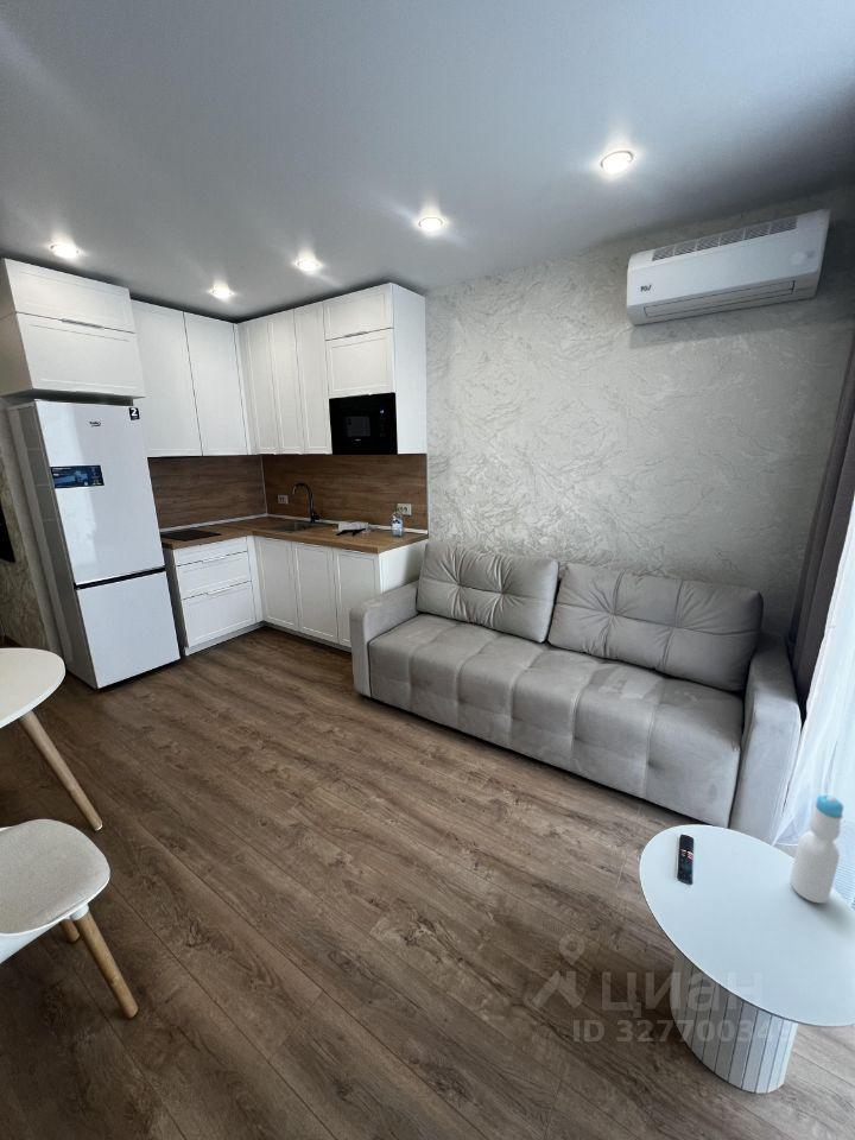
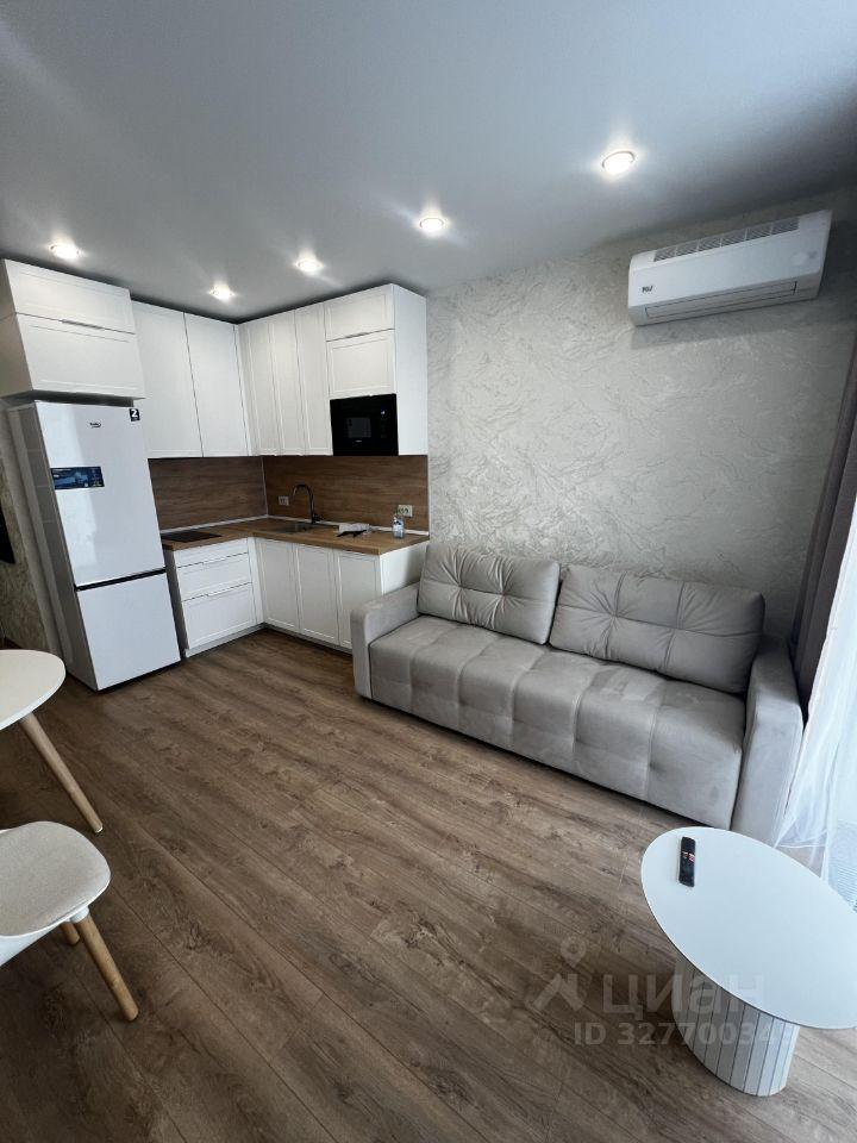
- bottle [788,793,844,904]
